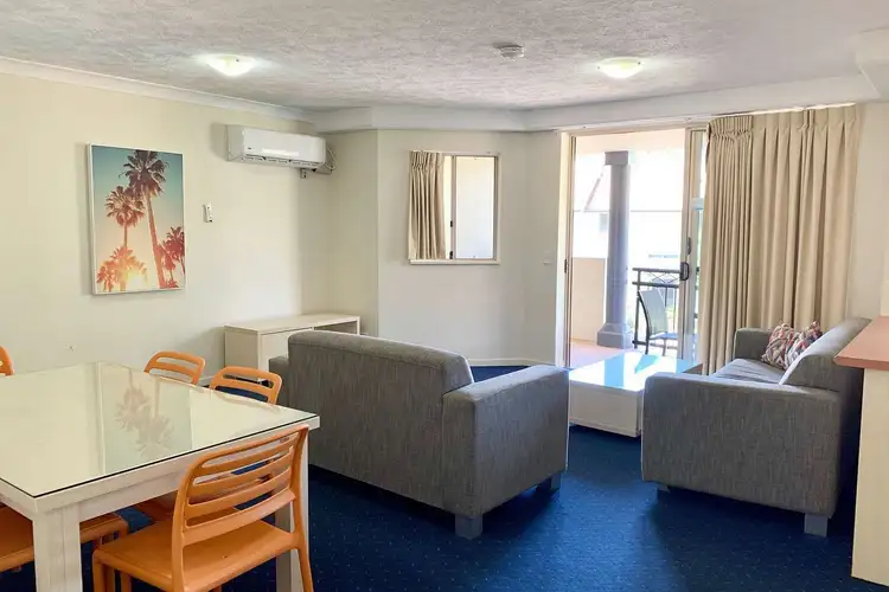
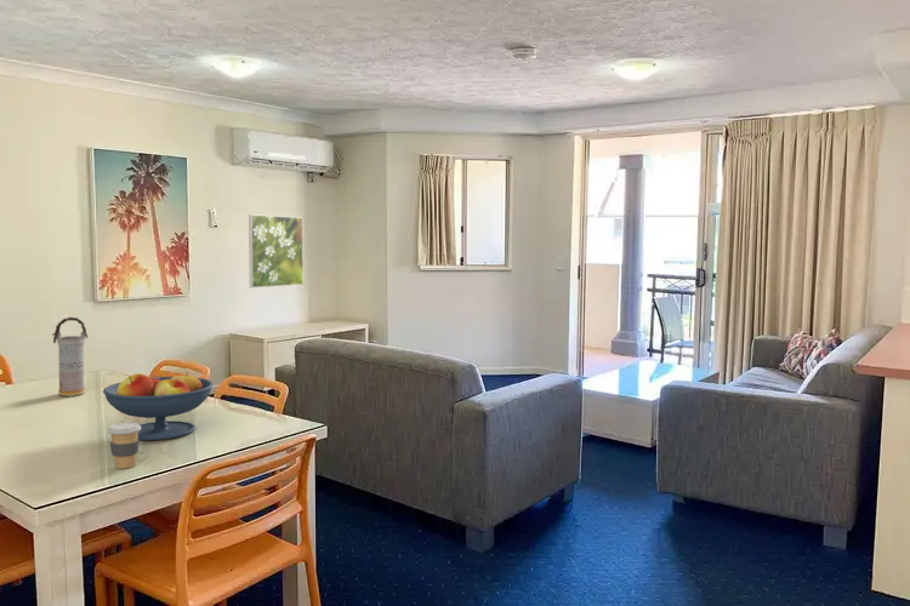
+ fruit bowl [102,371,215,441]
+ coffee cup [107,422,141,470]
+ vase [51,316,89,398]
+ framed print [248,213,305,288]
